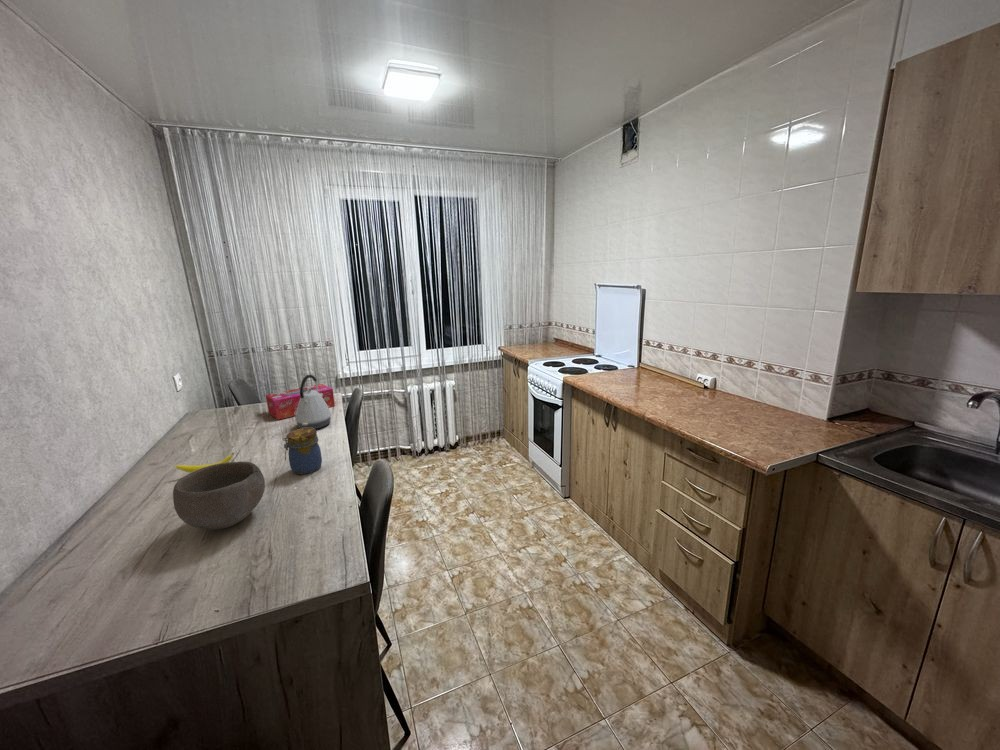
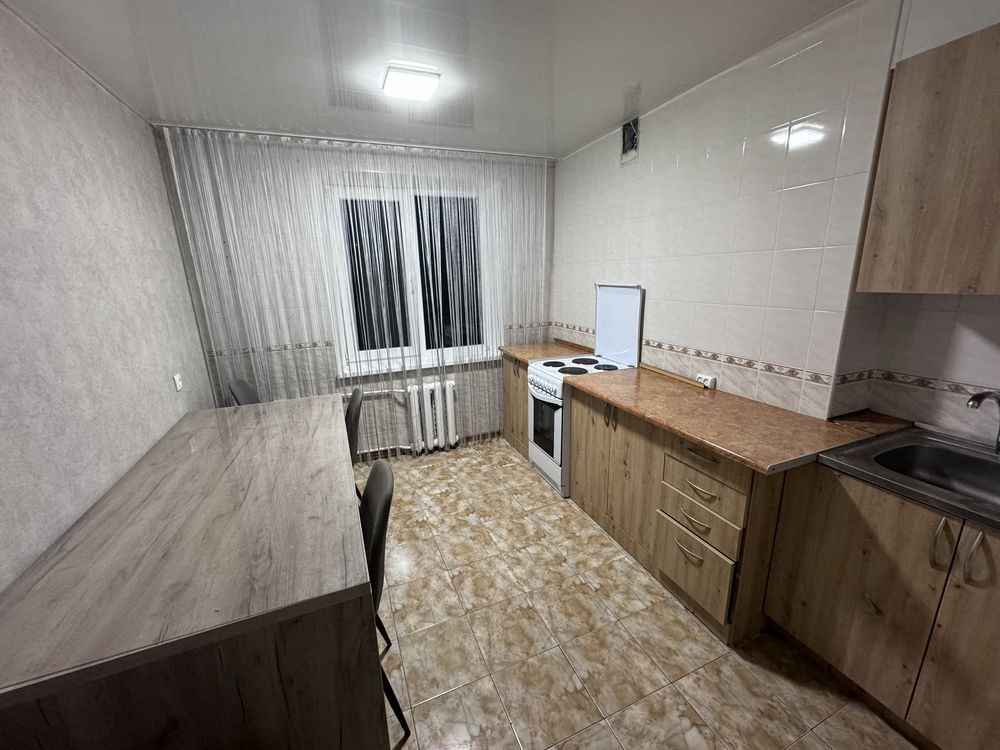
- jar [282,428,323,475]
- banana [173,452,235,473]
- tissue box [265,383,336,421]
- bowl [172,461,266,530]
- kettle [294,374,332,430]
